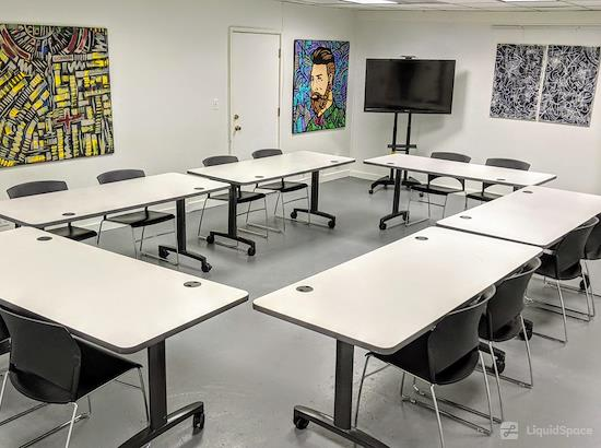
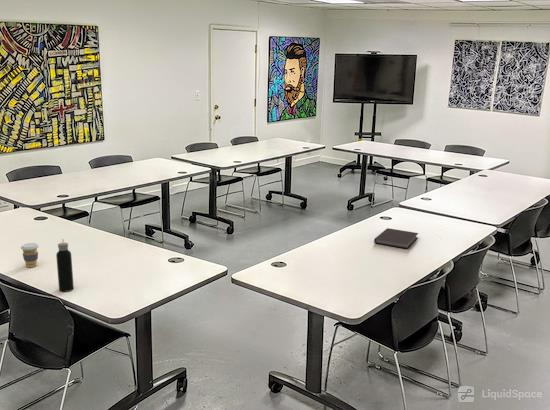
+ coffee cup [20,242,40,268]
+ water bottle [55,238,75,293]
+ notebook [373,227,419,250]
